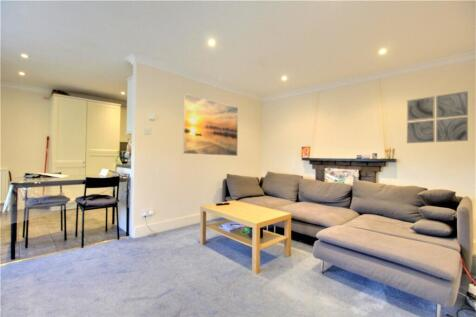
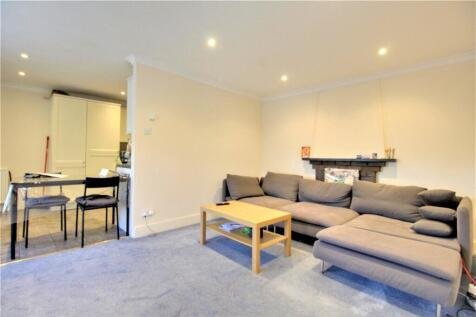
- wall art [406,90,469,144]
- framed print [182,93,239,157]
